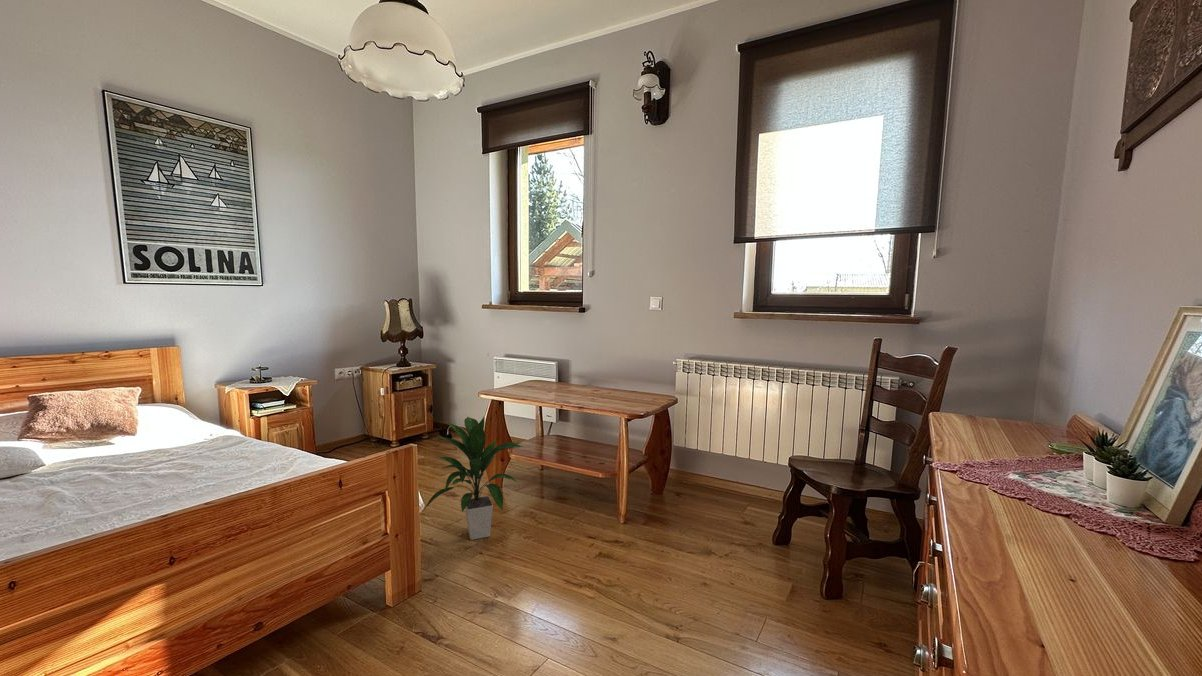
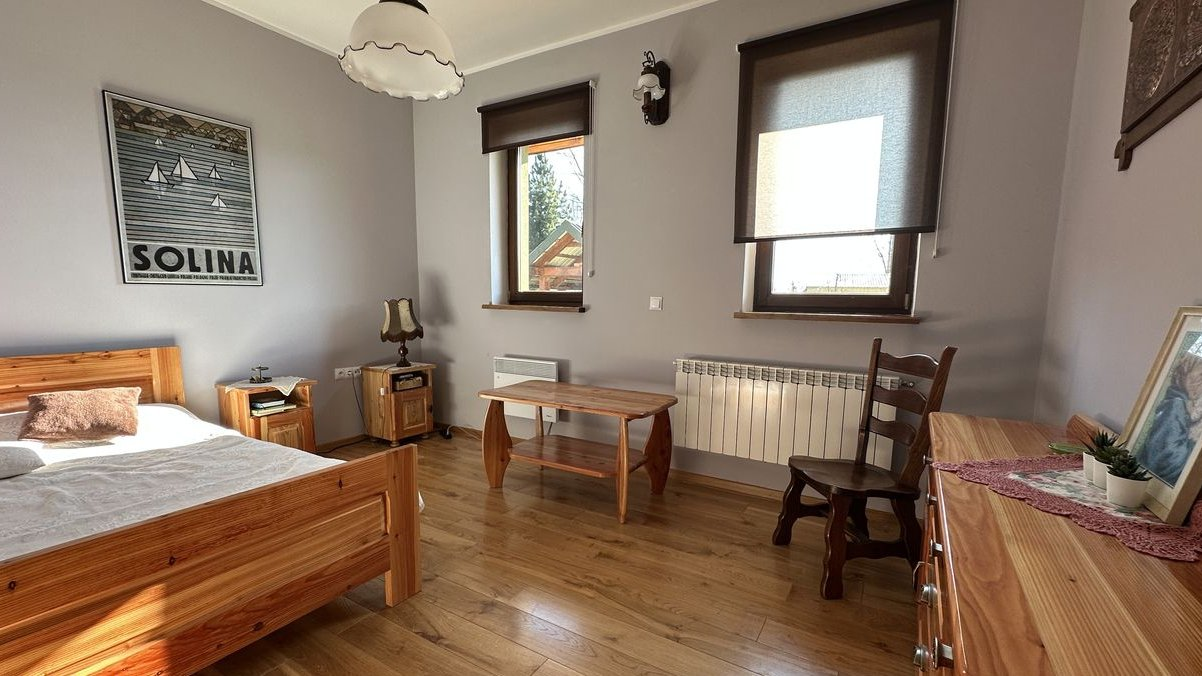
- indoor plant [423,416,525,541]
